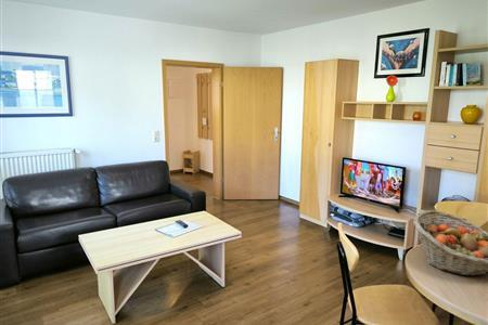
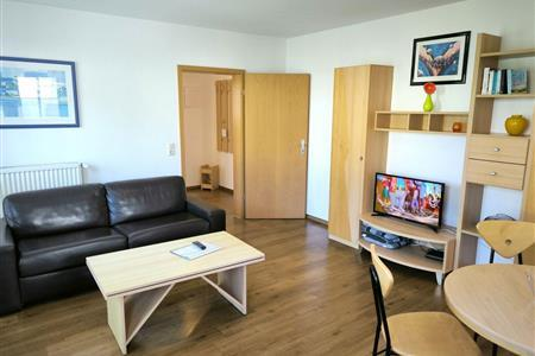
- fruit basket [412,209,488,277]
